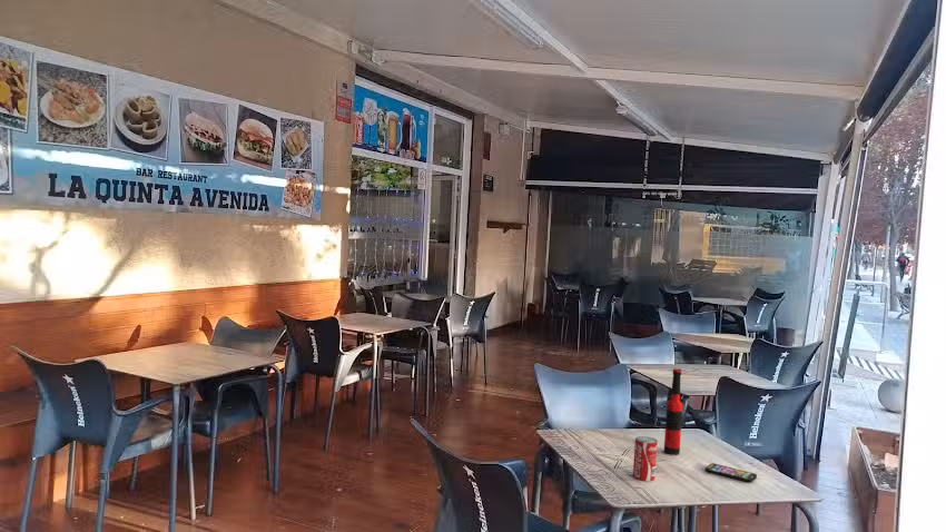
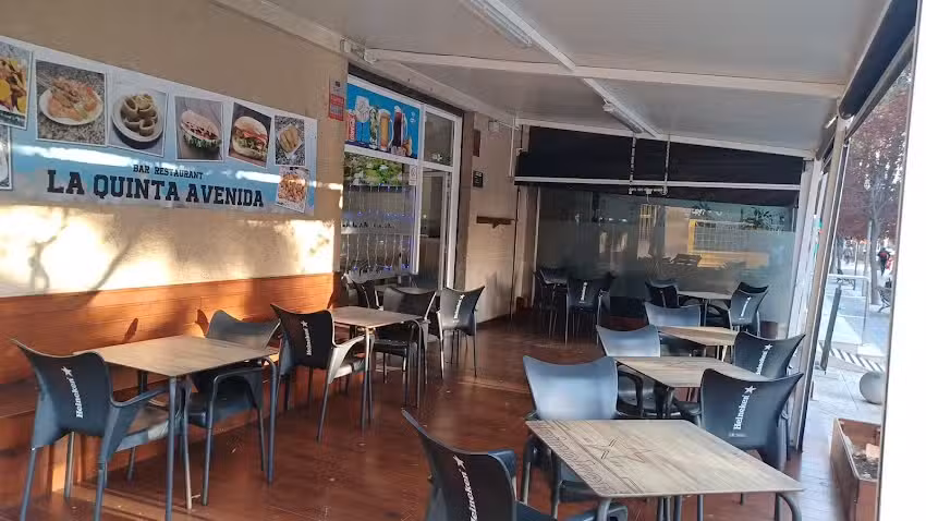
- smartphone [704,462,758,483]
- beer bottle [663,367,683,456]
- beverage can [632,435,659,482]
